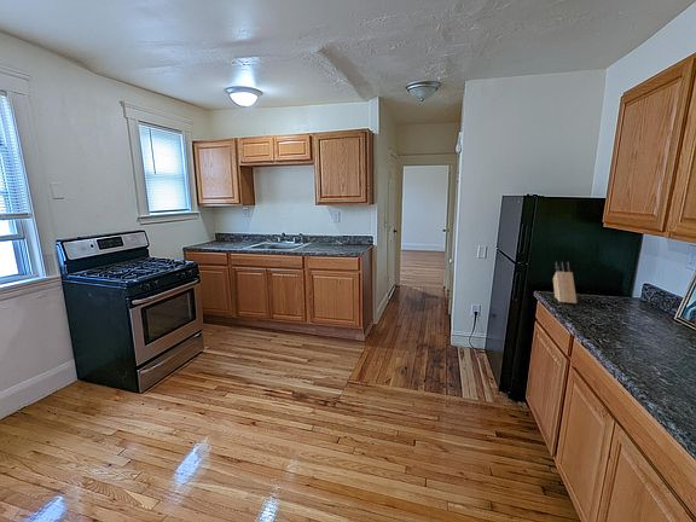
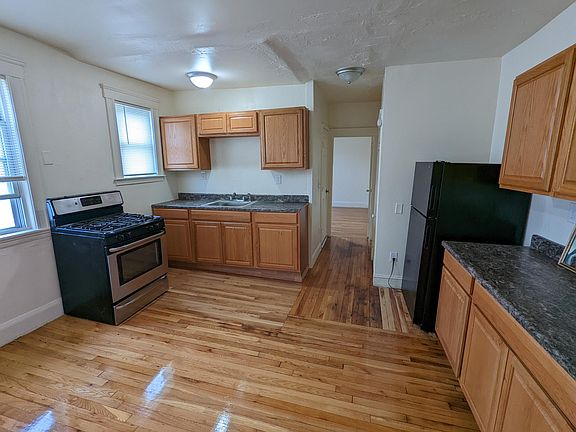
- knife block [552,261,578,304]
